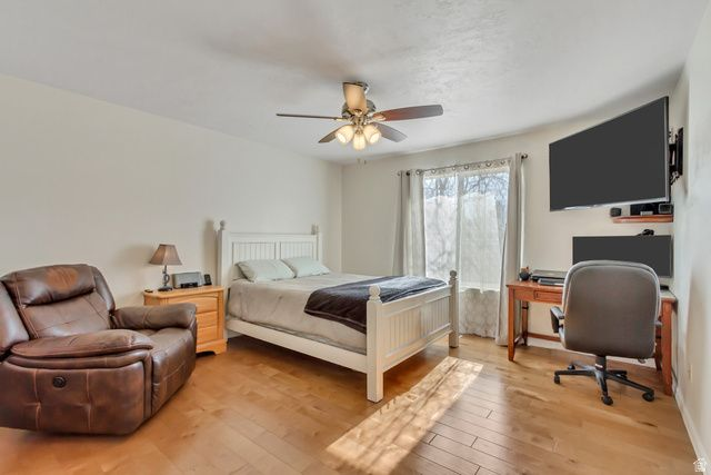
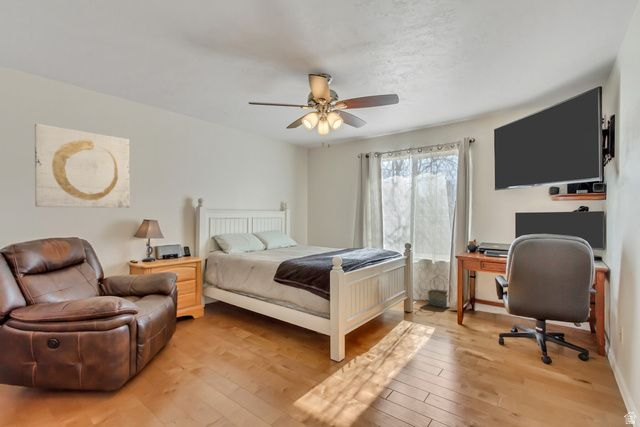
+ basket [426,274,451,309]
+ wall art [34,123,130,209]
